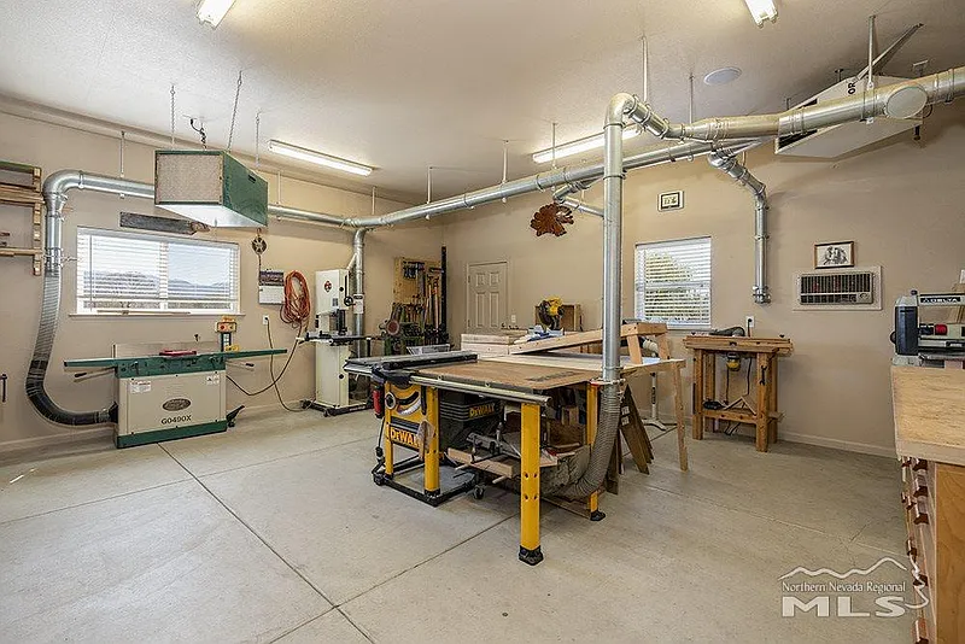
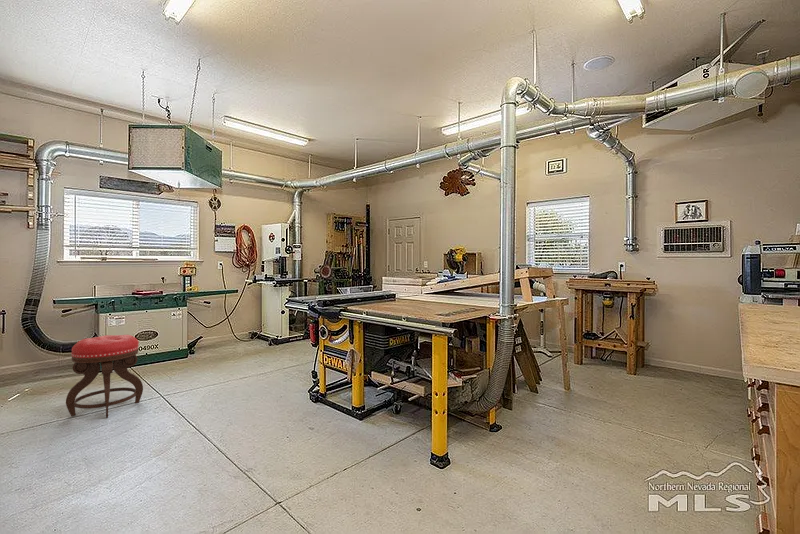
+ stool [65,334,144,419]
